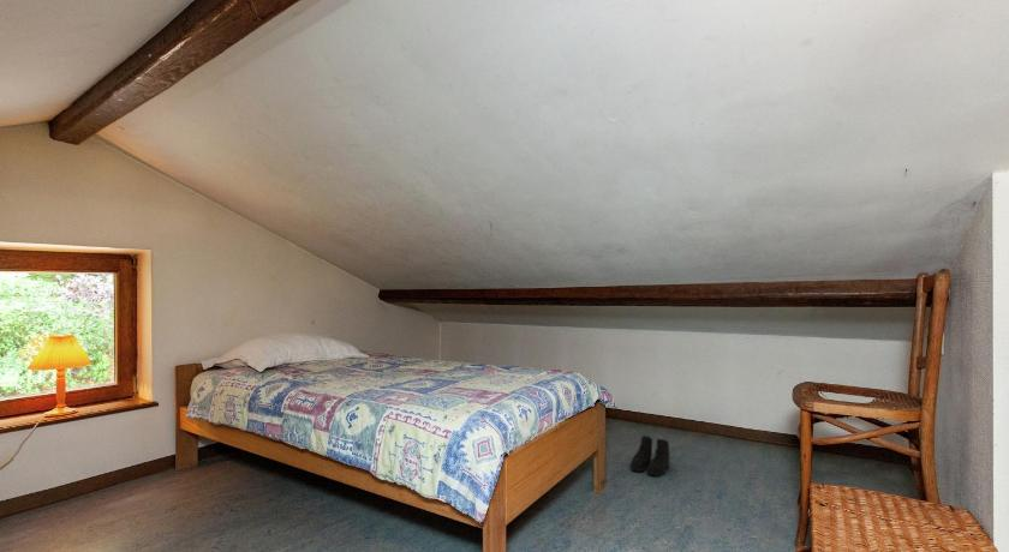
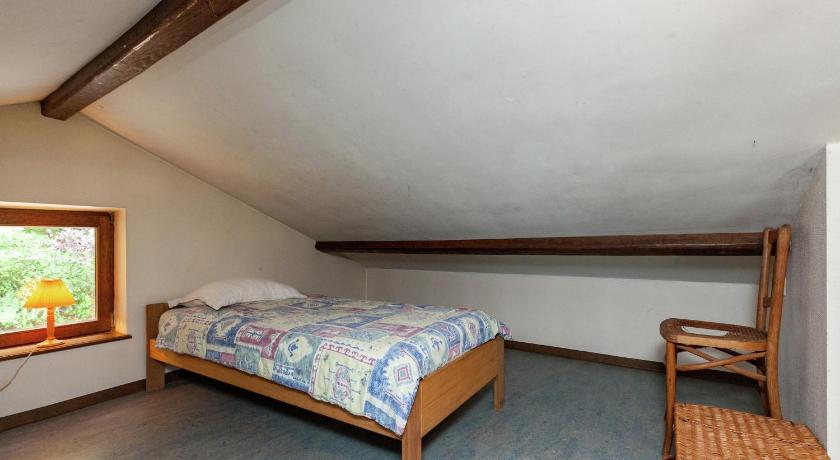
- boots [629,434,670,478]
